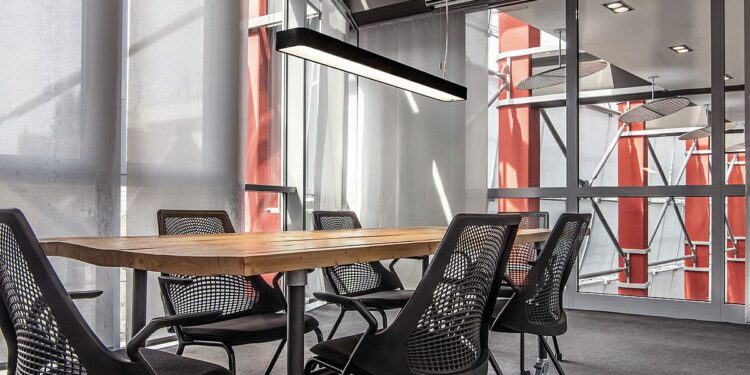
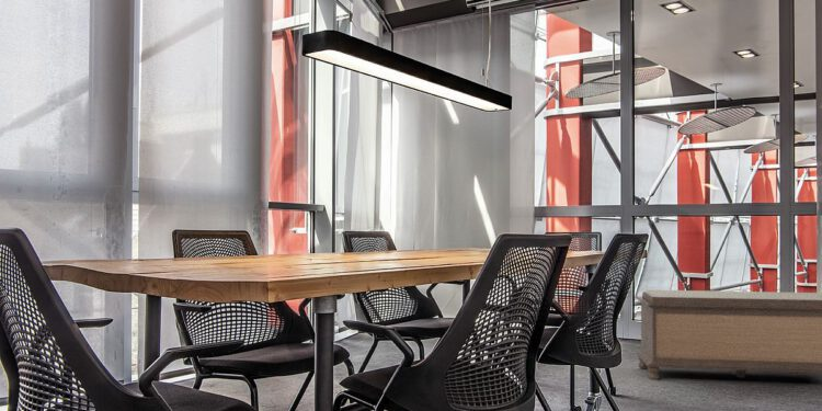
+ bench [635,288,822,381]
